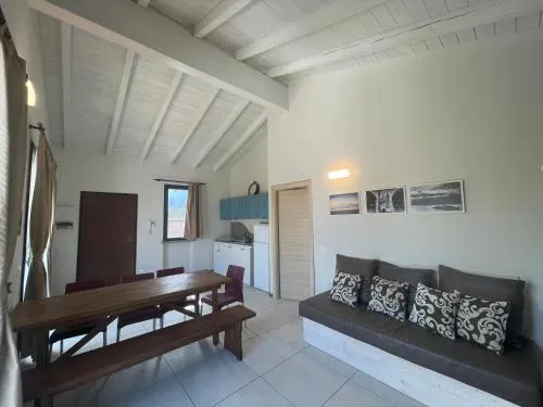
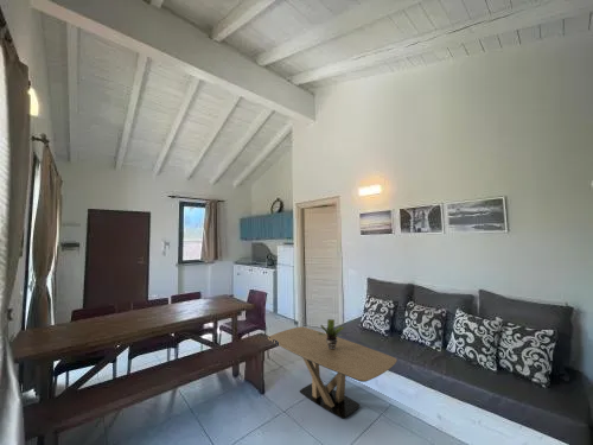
+ potted plant [317,318,346,349]
+ coffee table [267,325,398,419]
